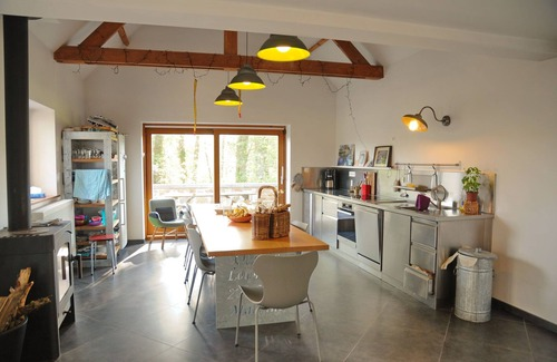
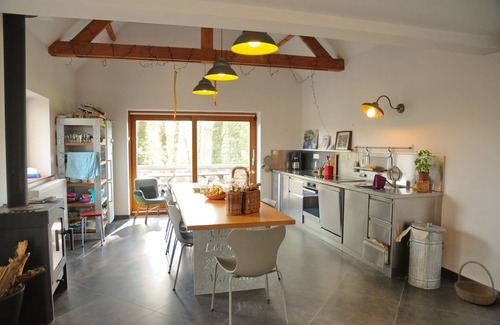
+ basket [453,260,499,306]
